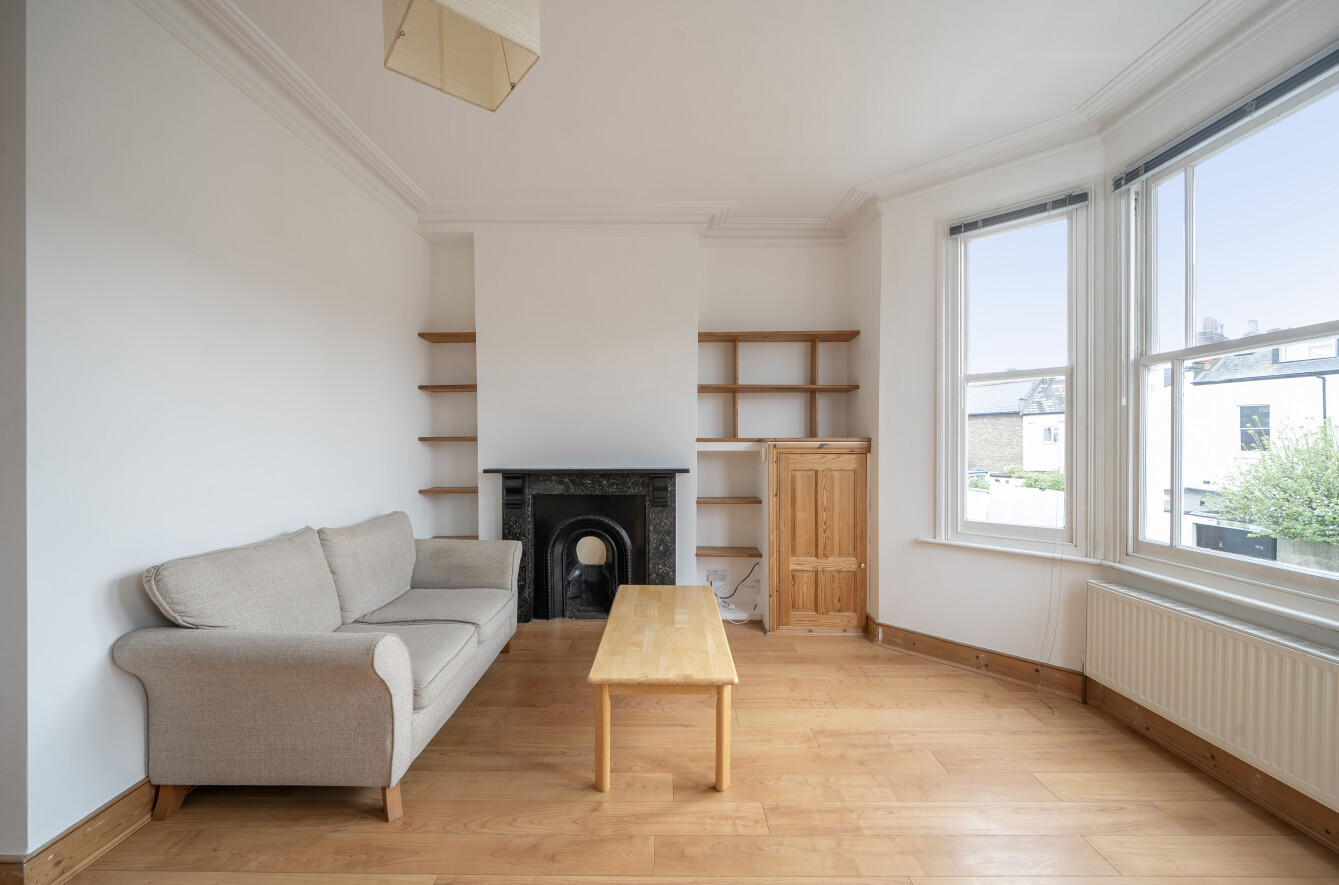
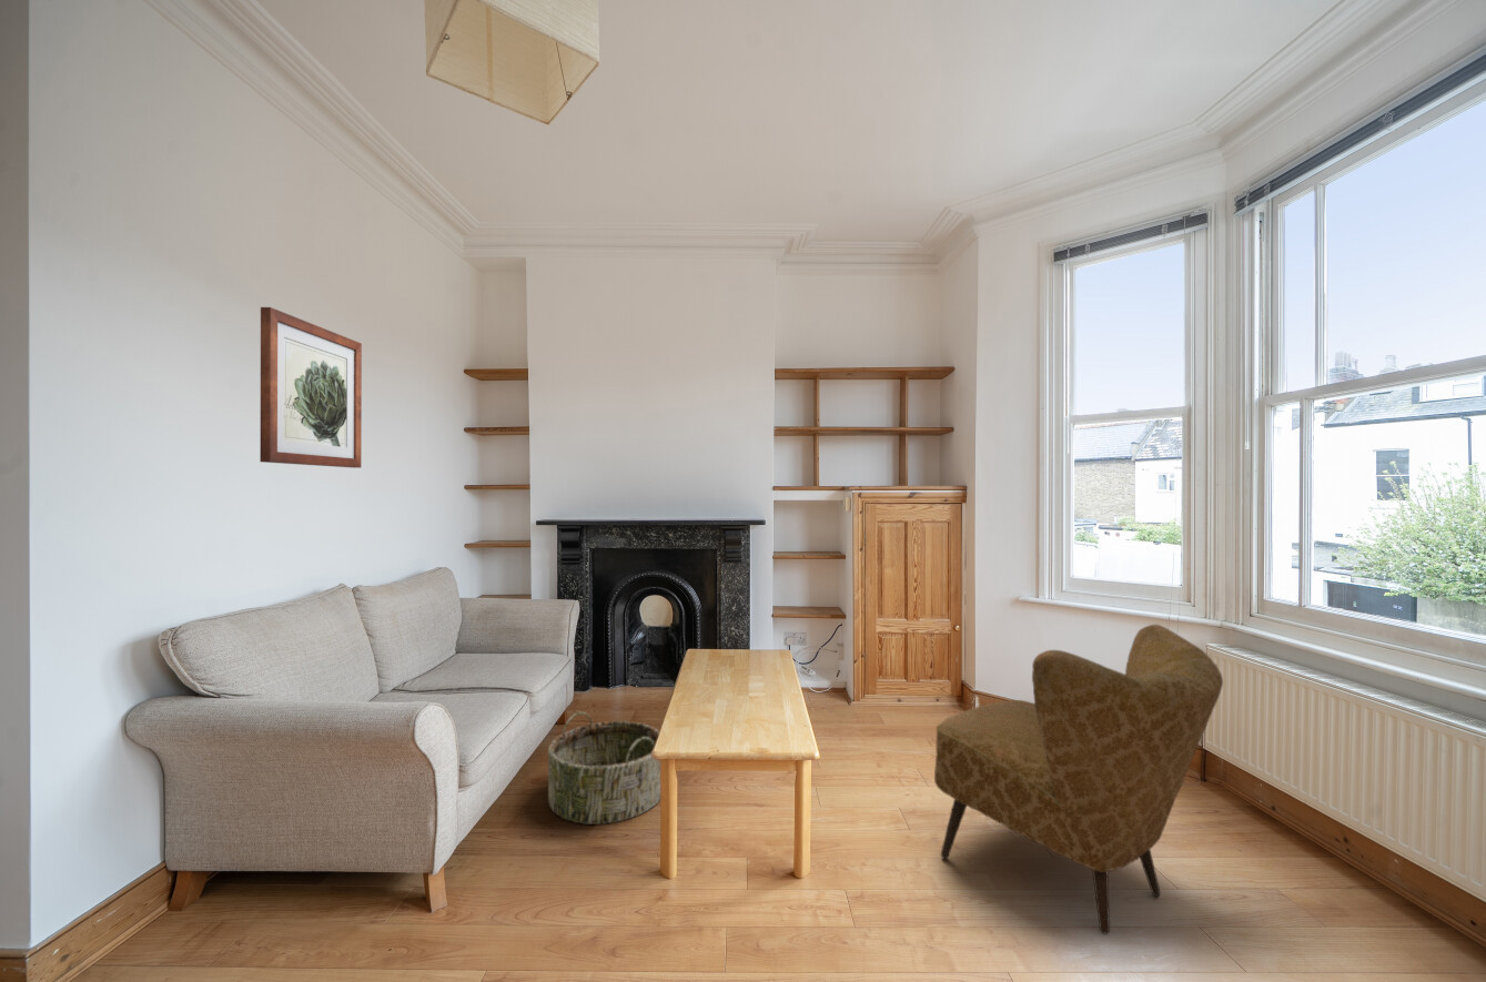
+ wall art [259,306,363,469]
+ armchair [933,624,1224,935]
+ basket [547,711,661,826]
